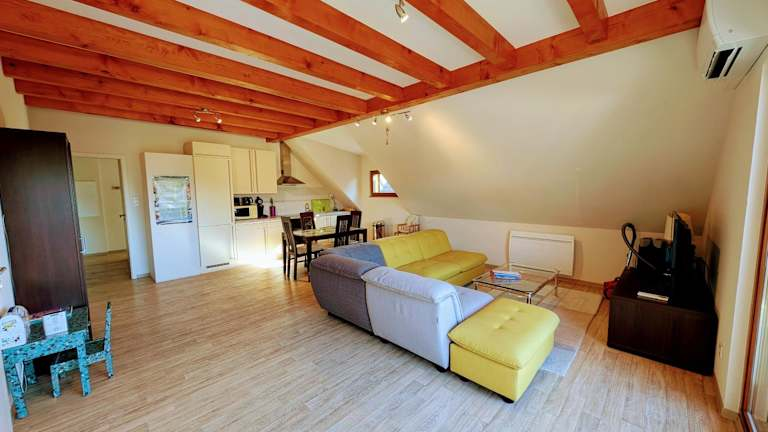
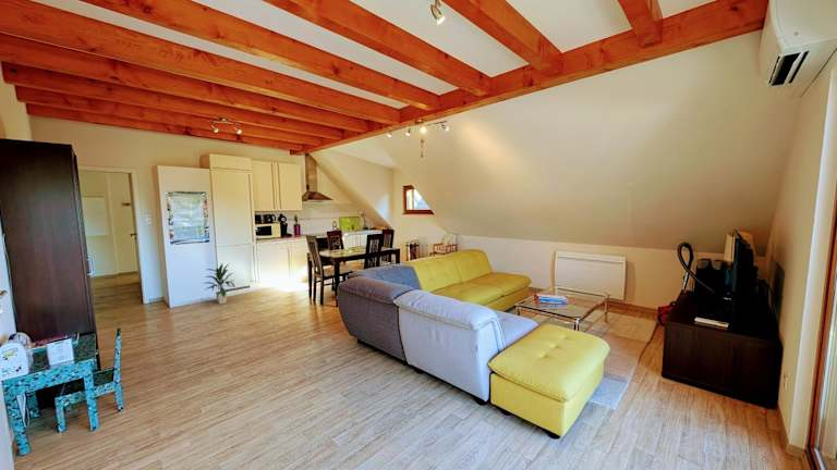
+ indoor plant [203,263,236,305]
